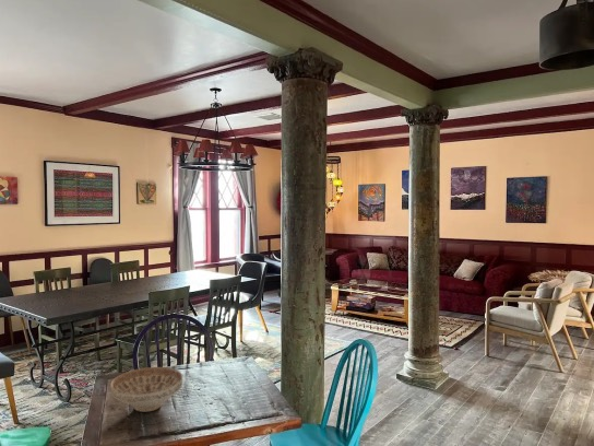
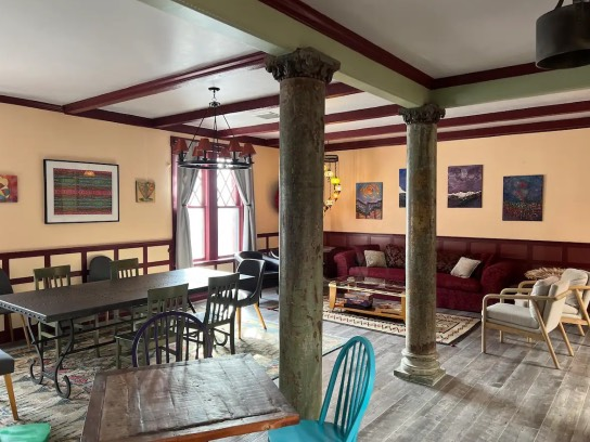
- decorative bowl [109,366,185,413]
